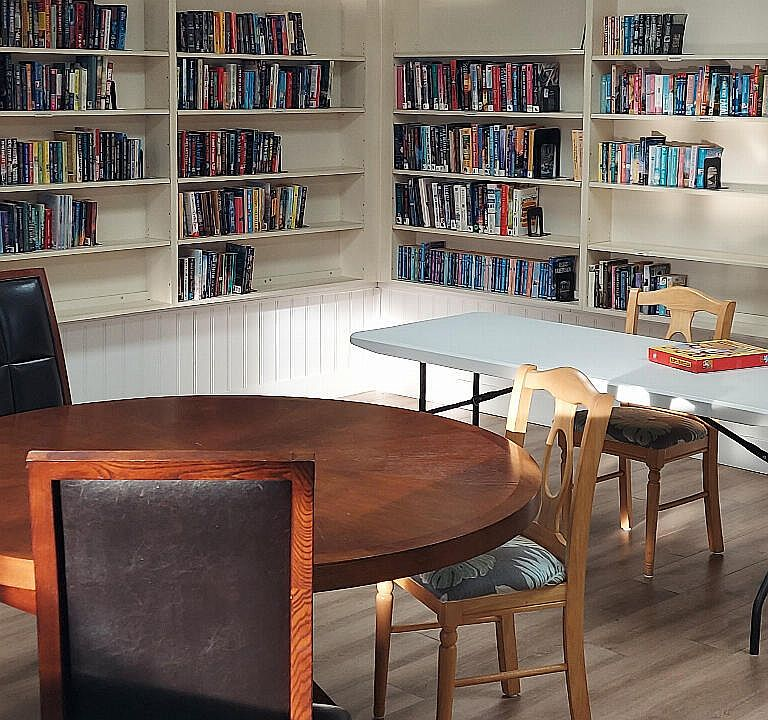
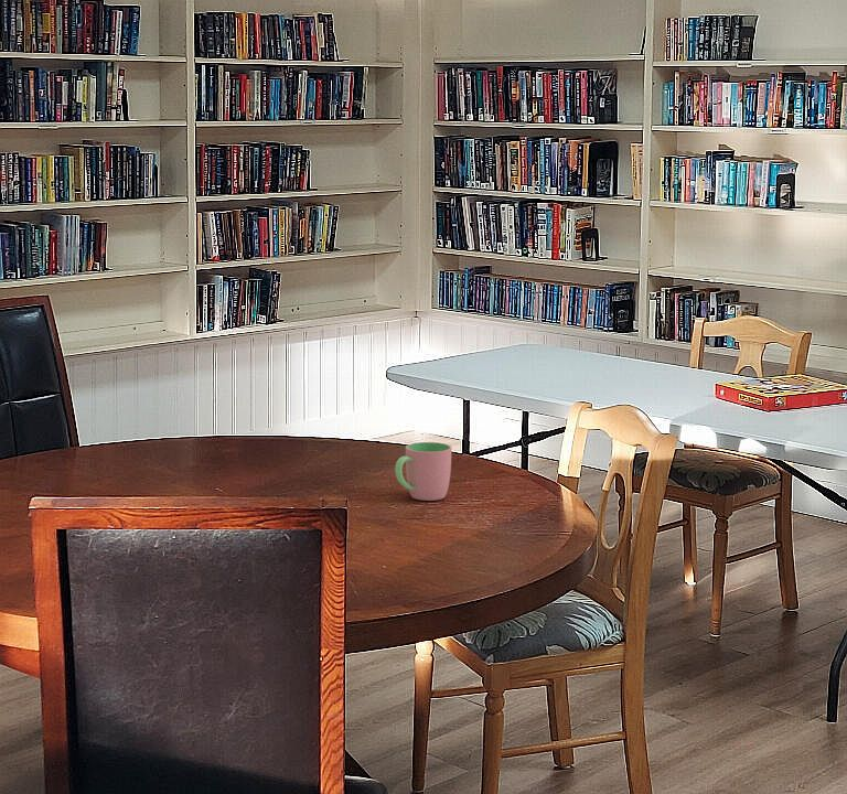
+ cup [394,441,452,502]
